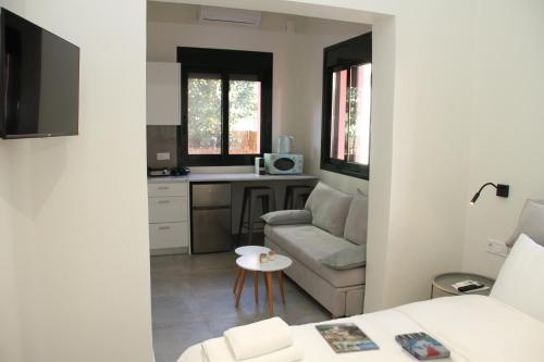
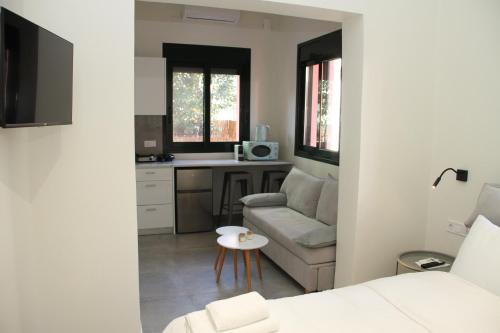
- book [394,330,452,362]
- magazine [313,321,381,353]
